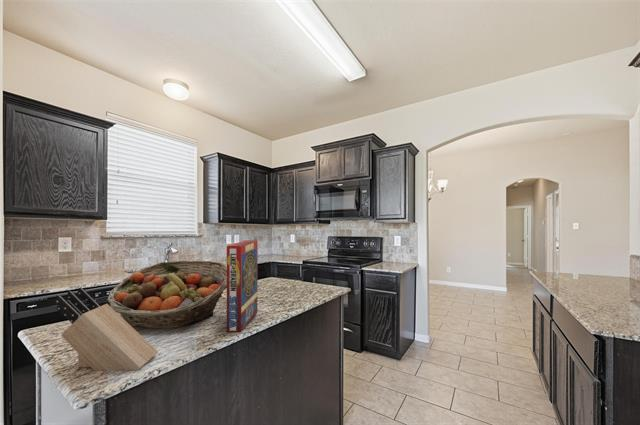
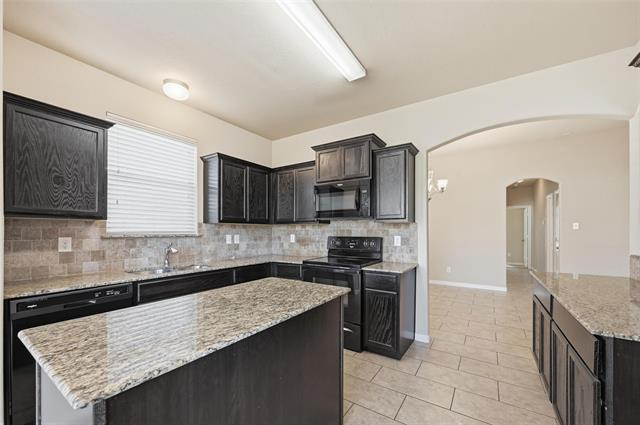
- cereal box [226,239,258,333]
- fruit basket [106,259,227,329]
- knife block [54,286,159,371]
